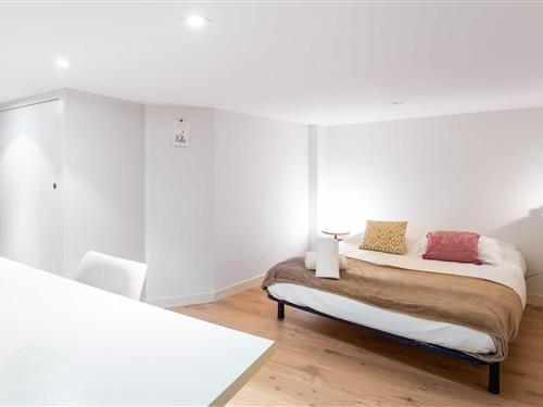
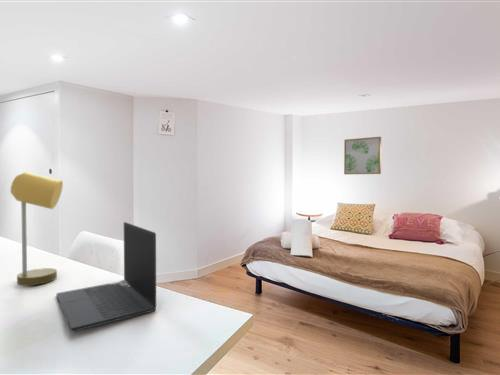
+ wall art [343,136,382,175]
+ desk lamp [10,171,64,287]
+ laptop [56,221,157,332]
